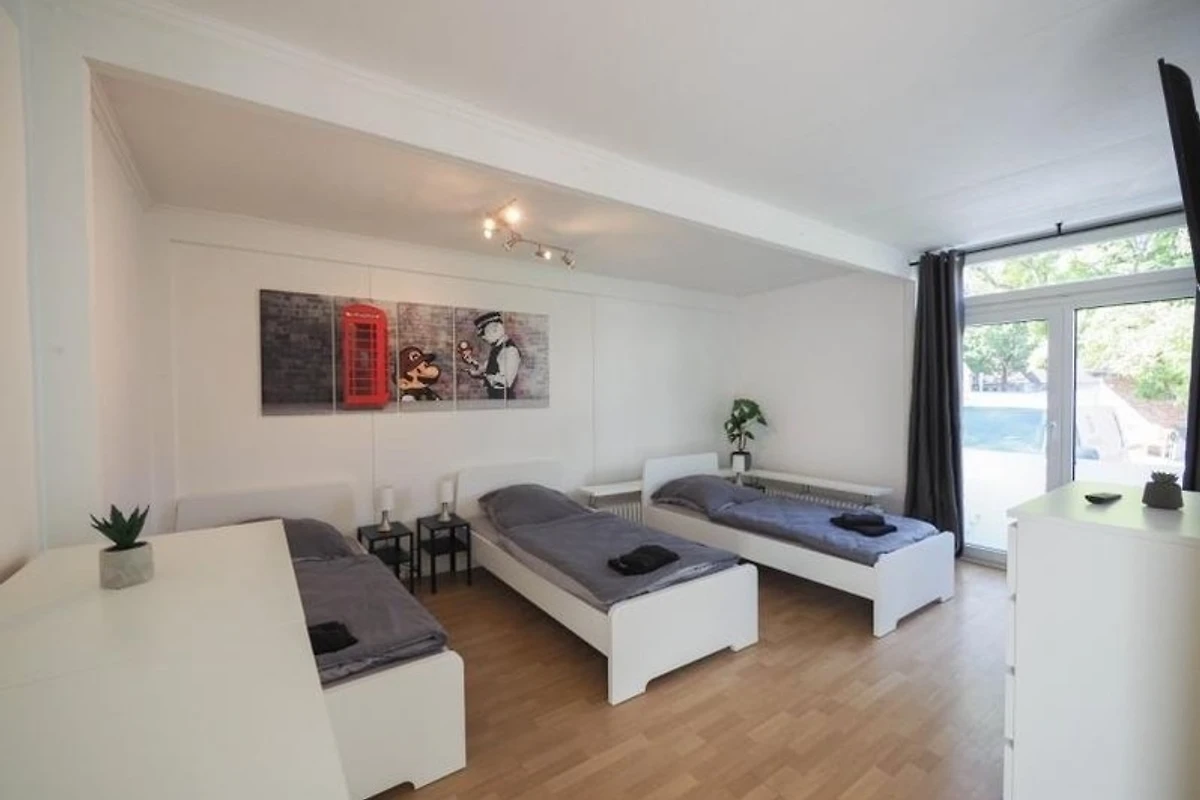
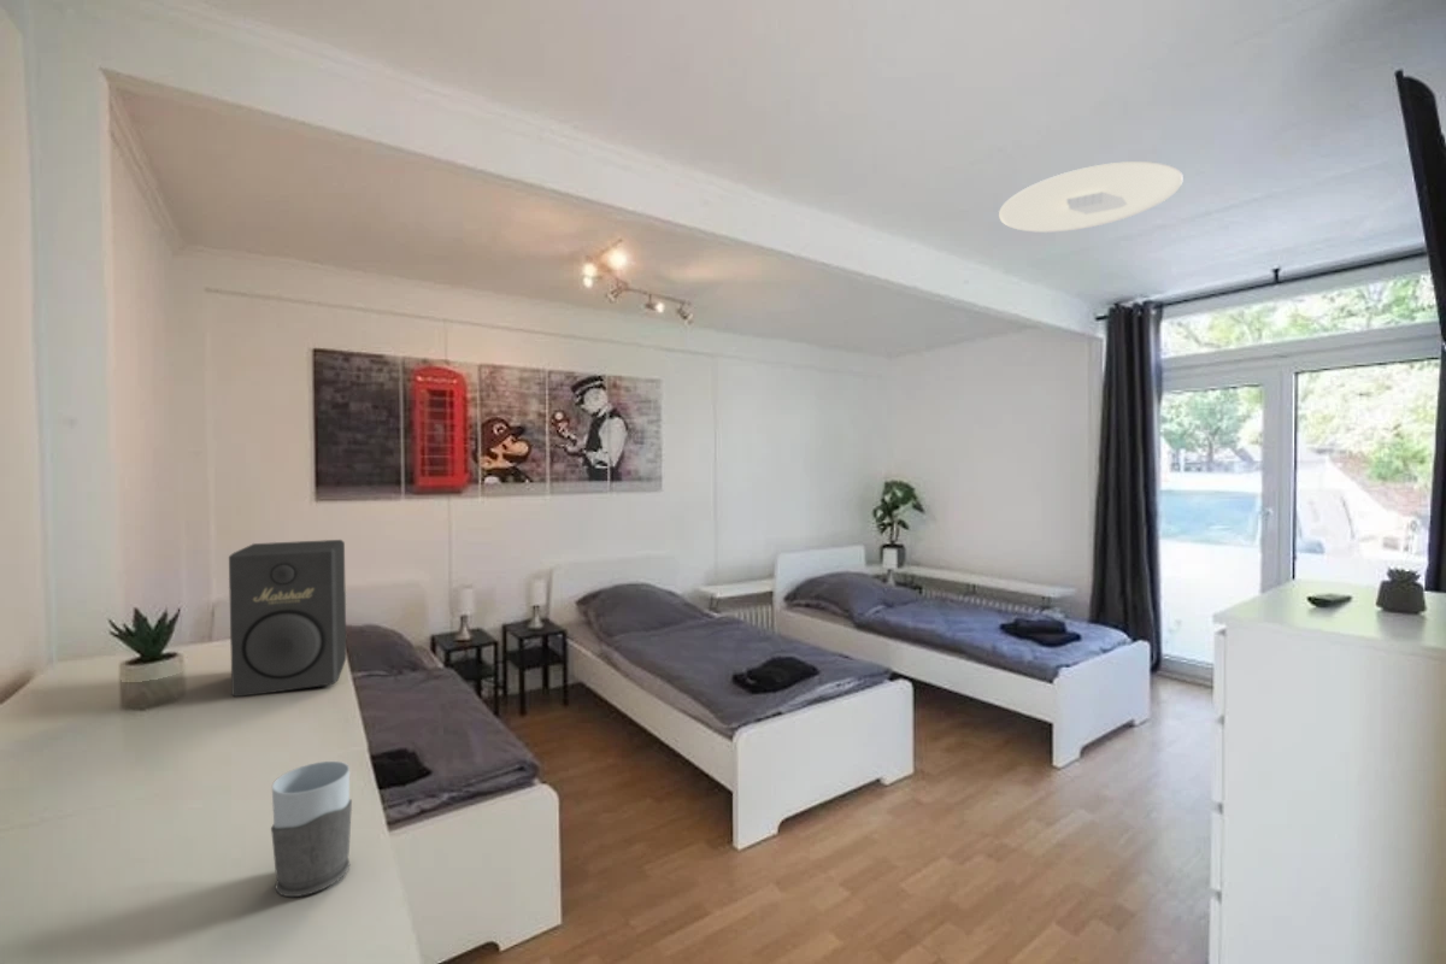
+ speaker [228,539,347,698]
+ mug [270,760,353,898]
+ ceiling light [998,160,1185,234]
